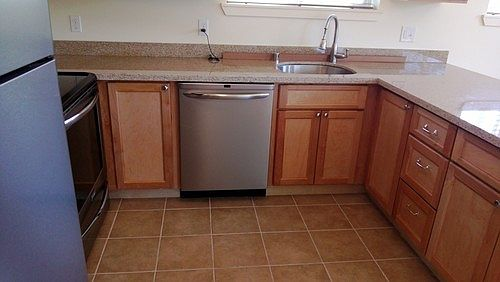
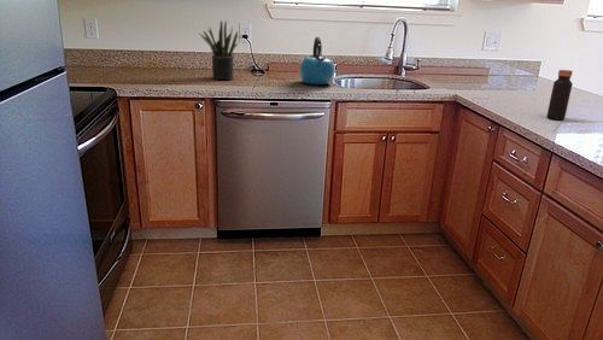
+ potted plant [198,19,239,81]
+ bottle [546,69,574,121]
+ kettle [299,36,335,86]
